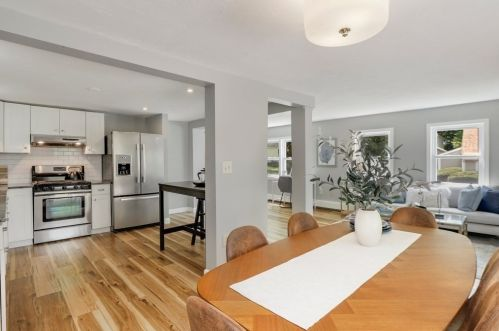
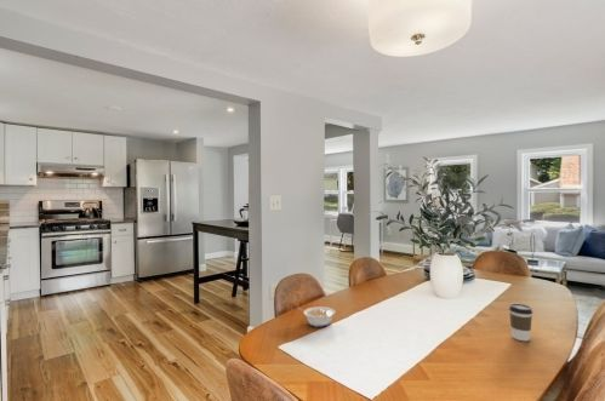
+ coffee cup [508,303,533,342]
+ legume [297,305,336,328]
